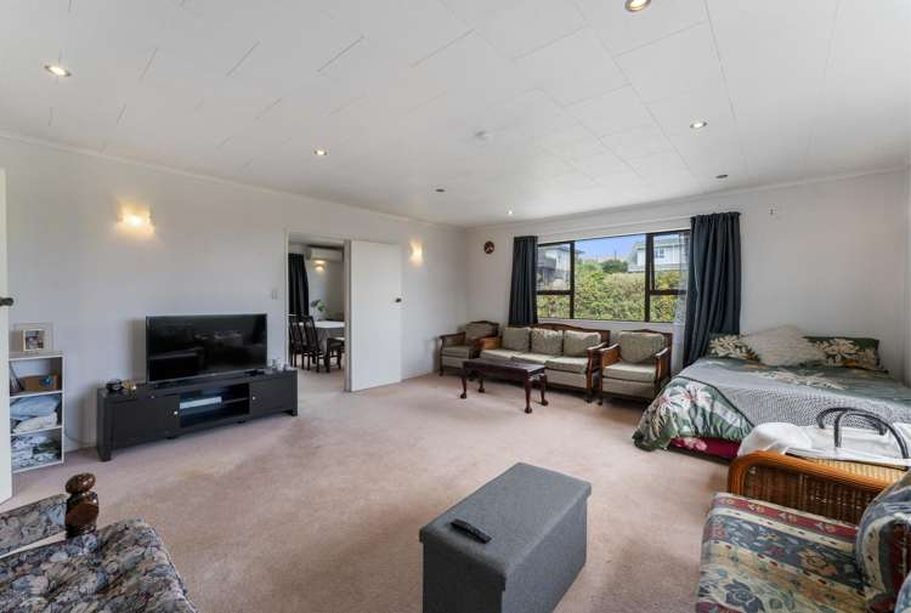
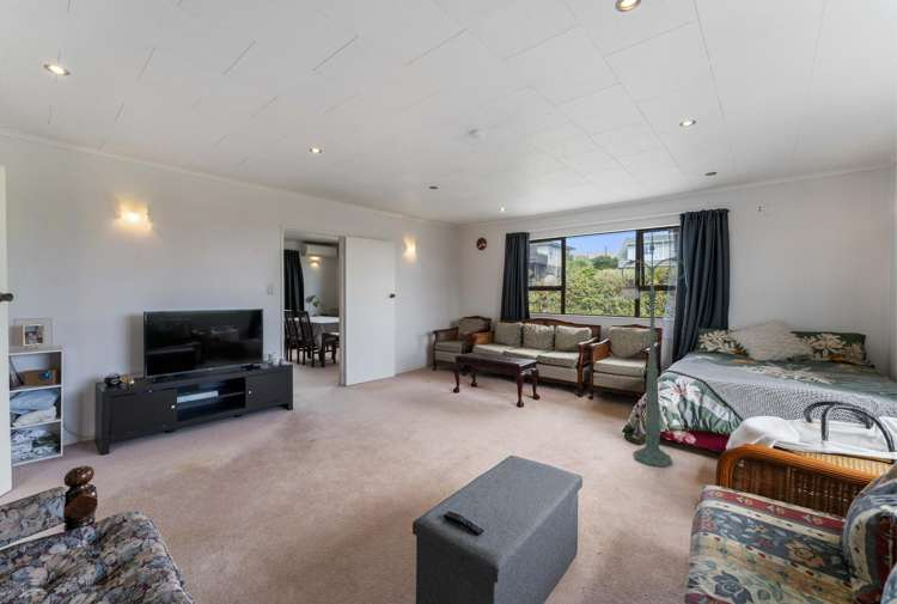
+ floor lamp [620,228,688,468]
